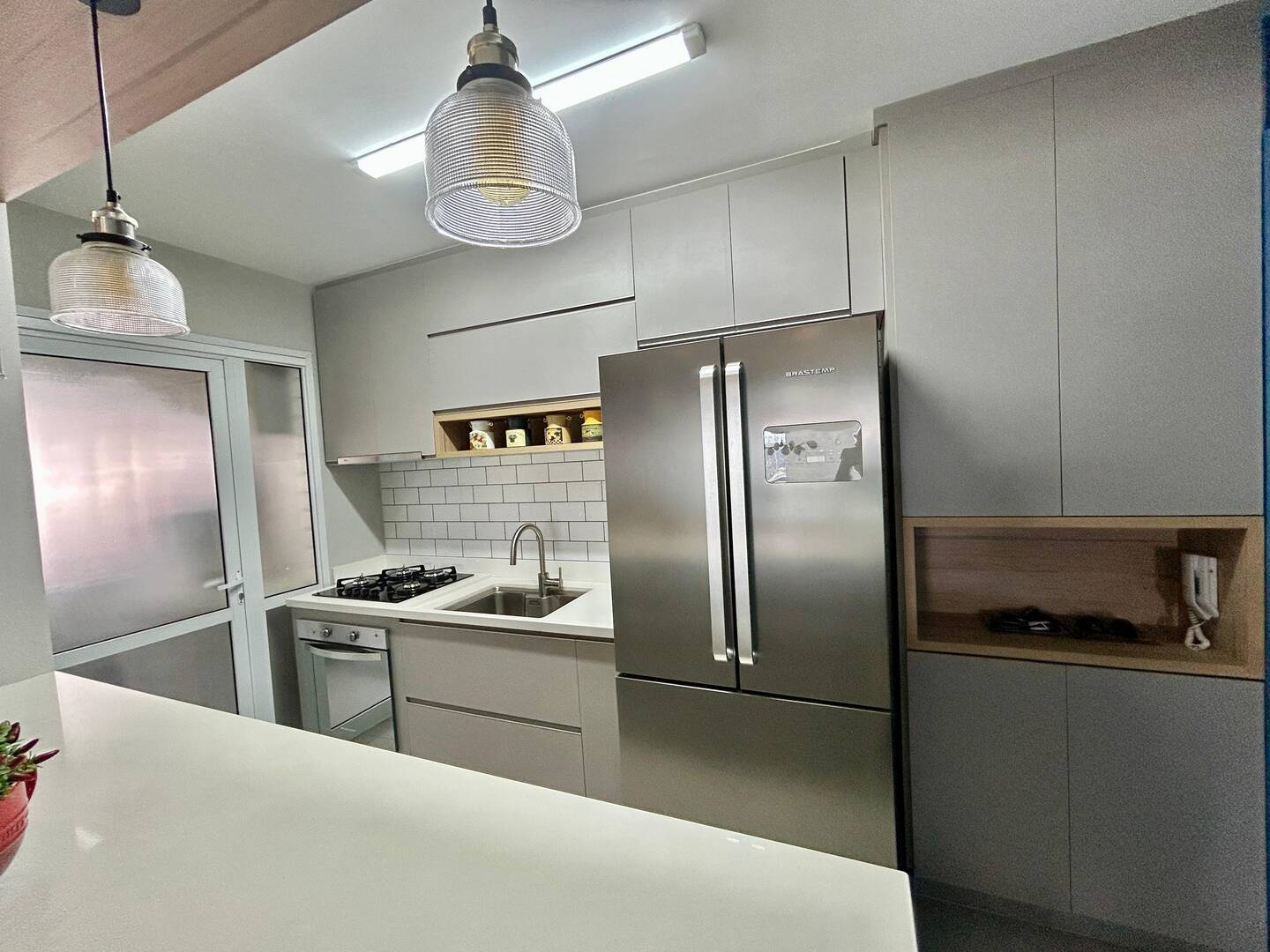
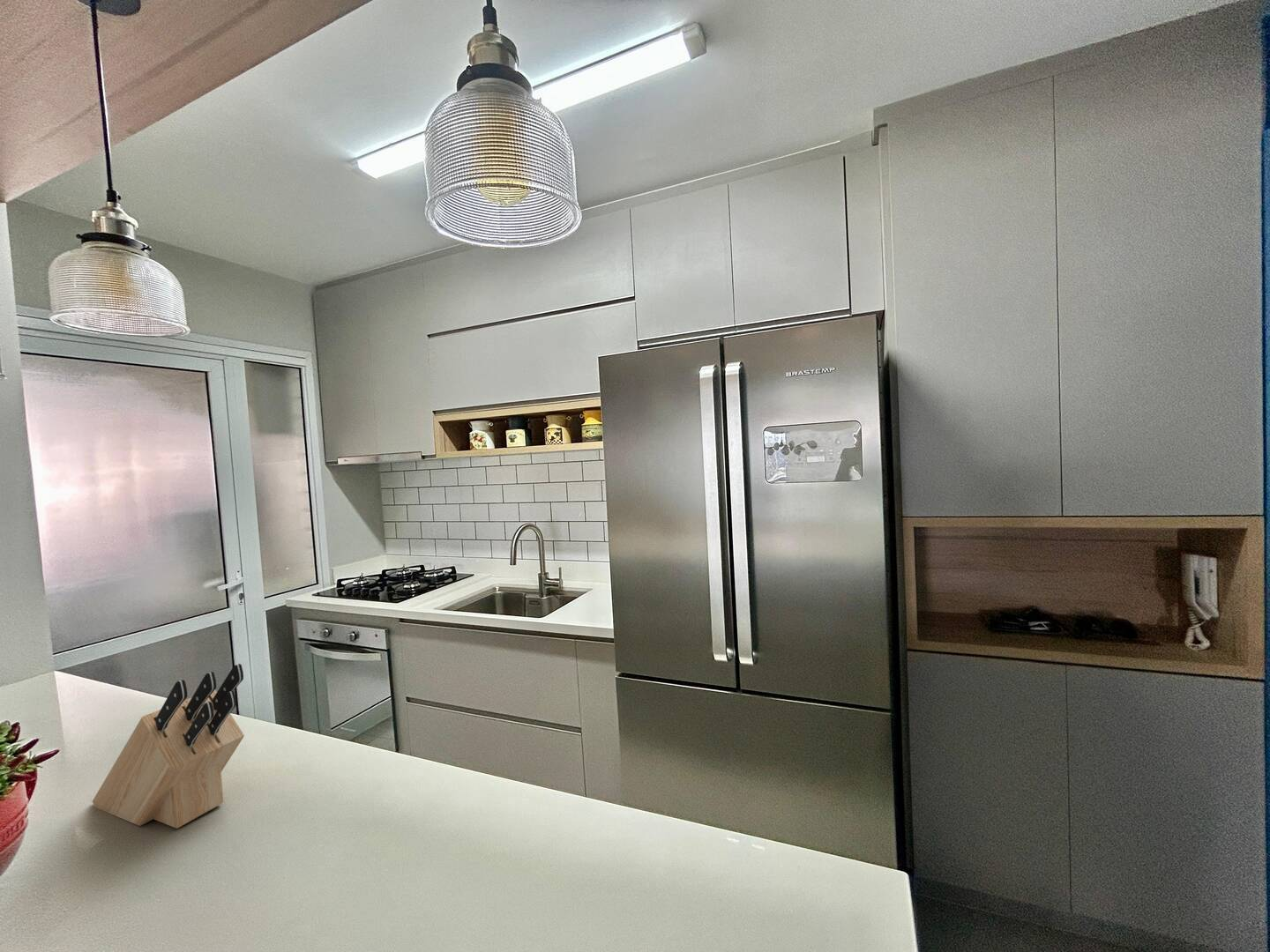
+ knife block [92,663,245,829]
